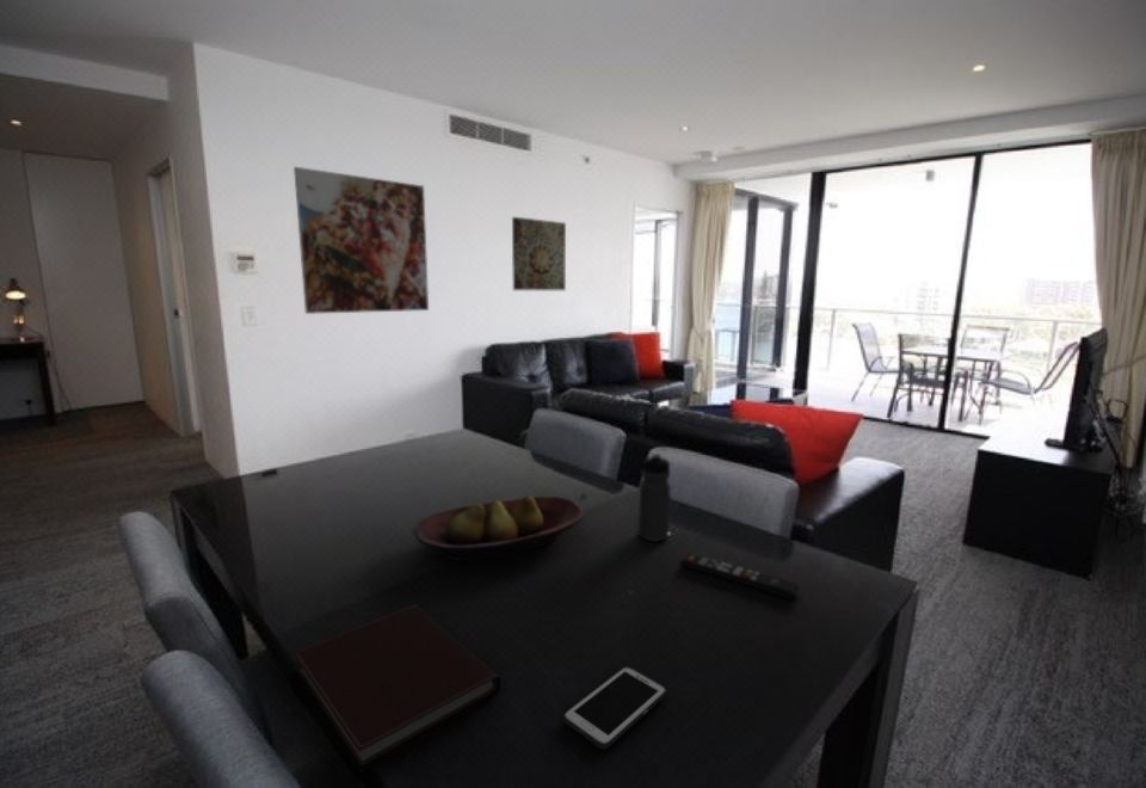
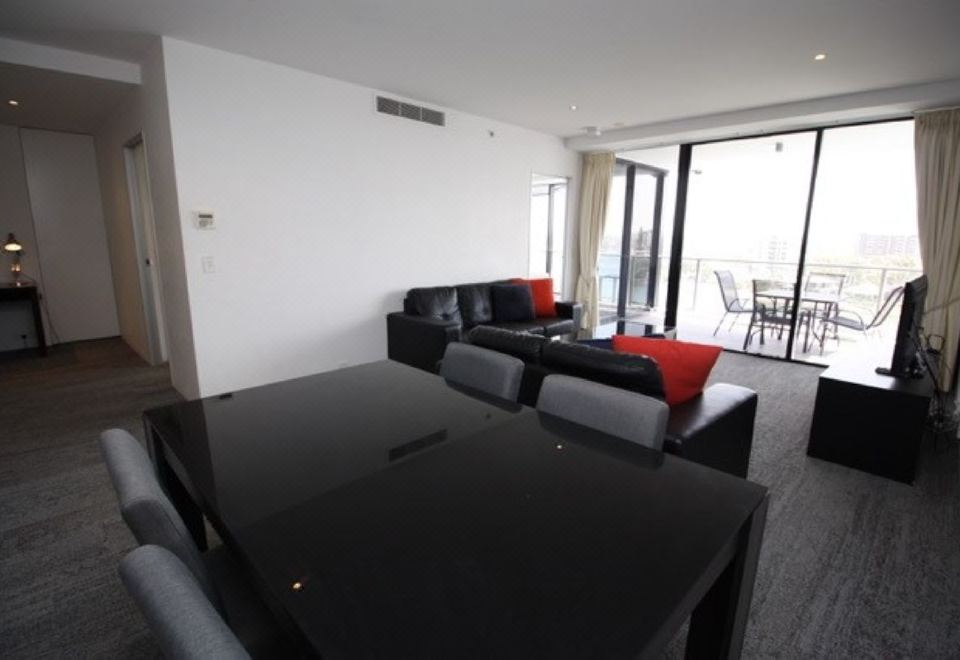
- notebook [291,603,501,774]
- remote control [679,553,801,602]
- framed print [292,166,430,315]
- water bottle [637,453,672,543]
- cell phone [562,665,667,751]
- wall art [511,216,567,291]
- fruit bowl [412,494,585,562]
